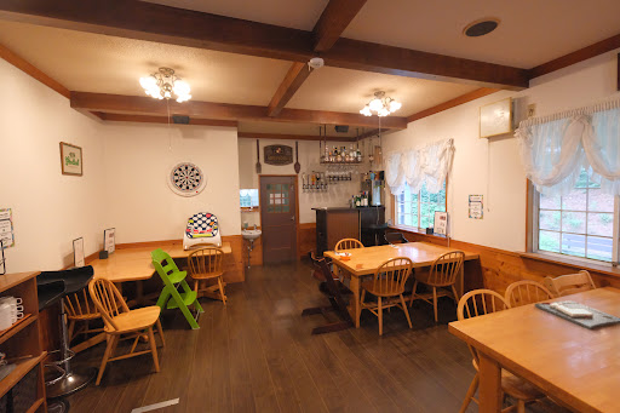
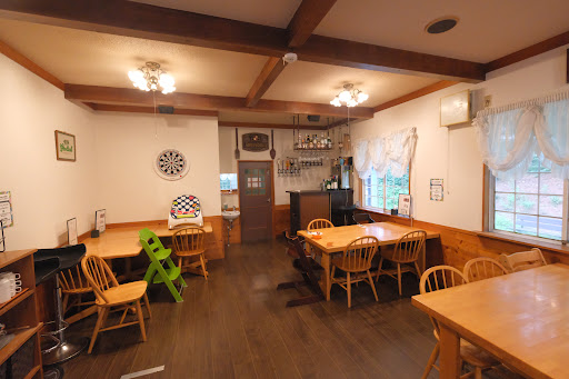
- board game [534,299,620,331]
